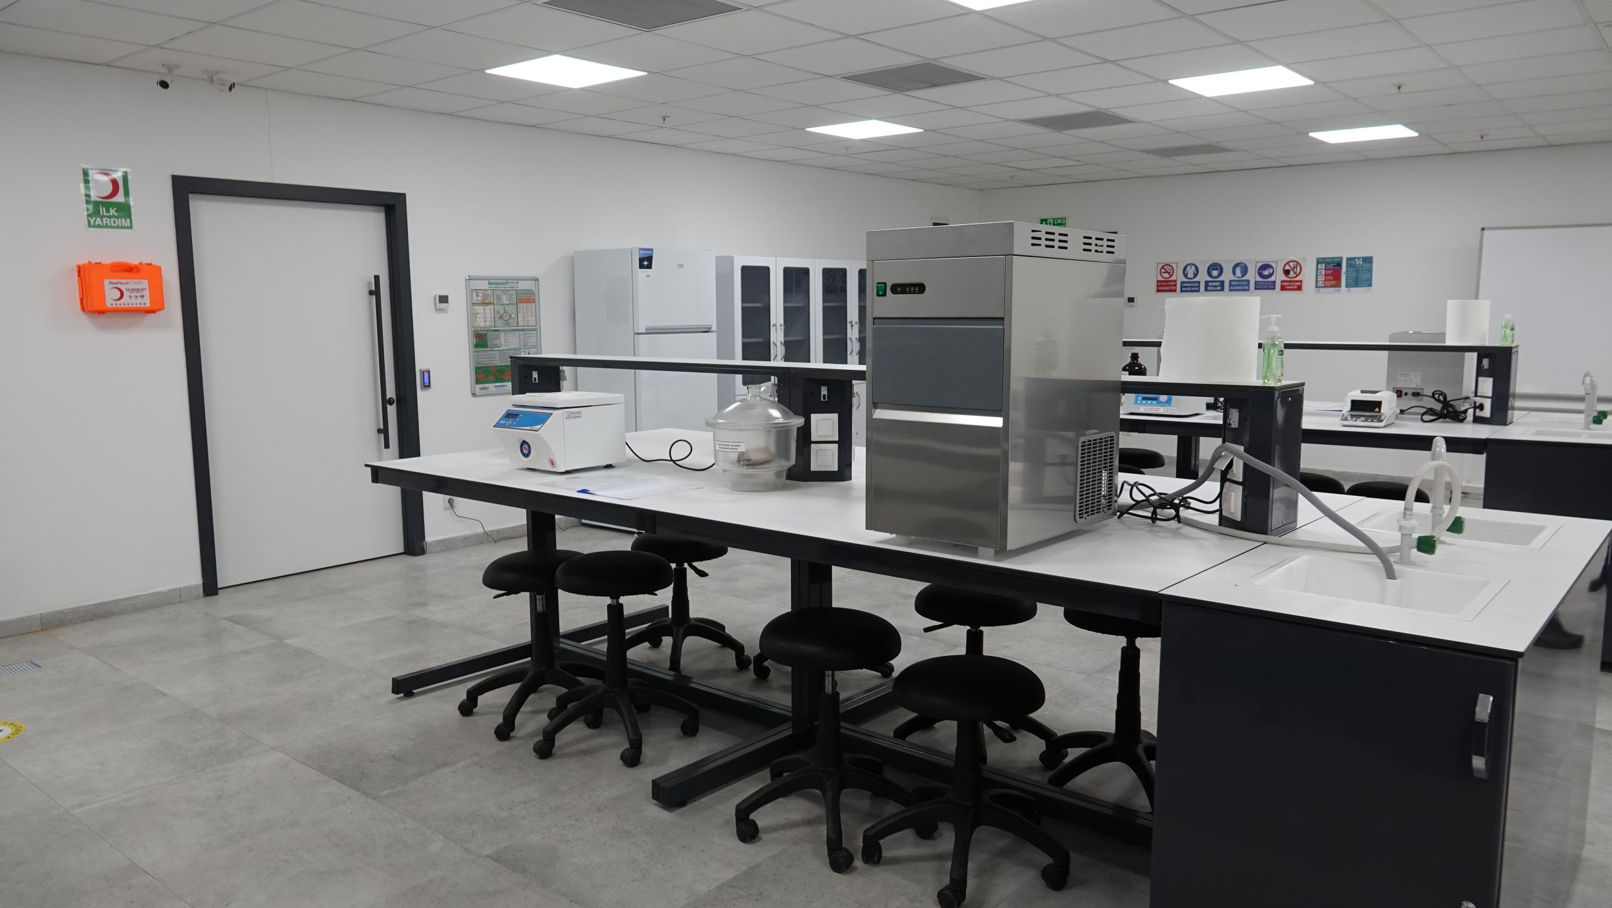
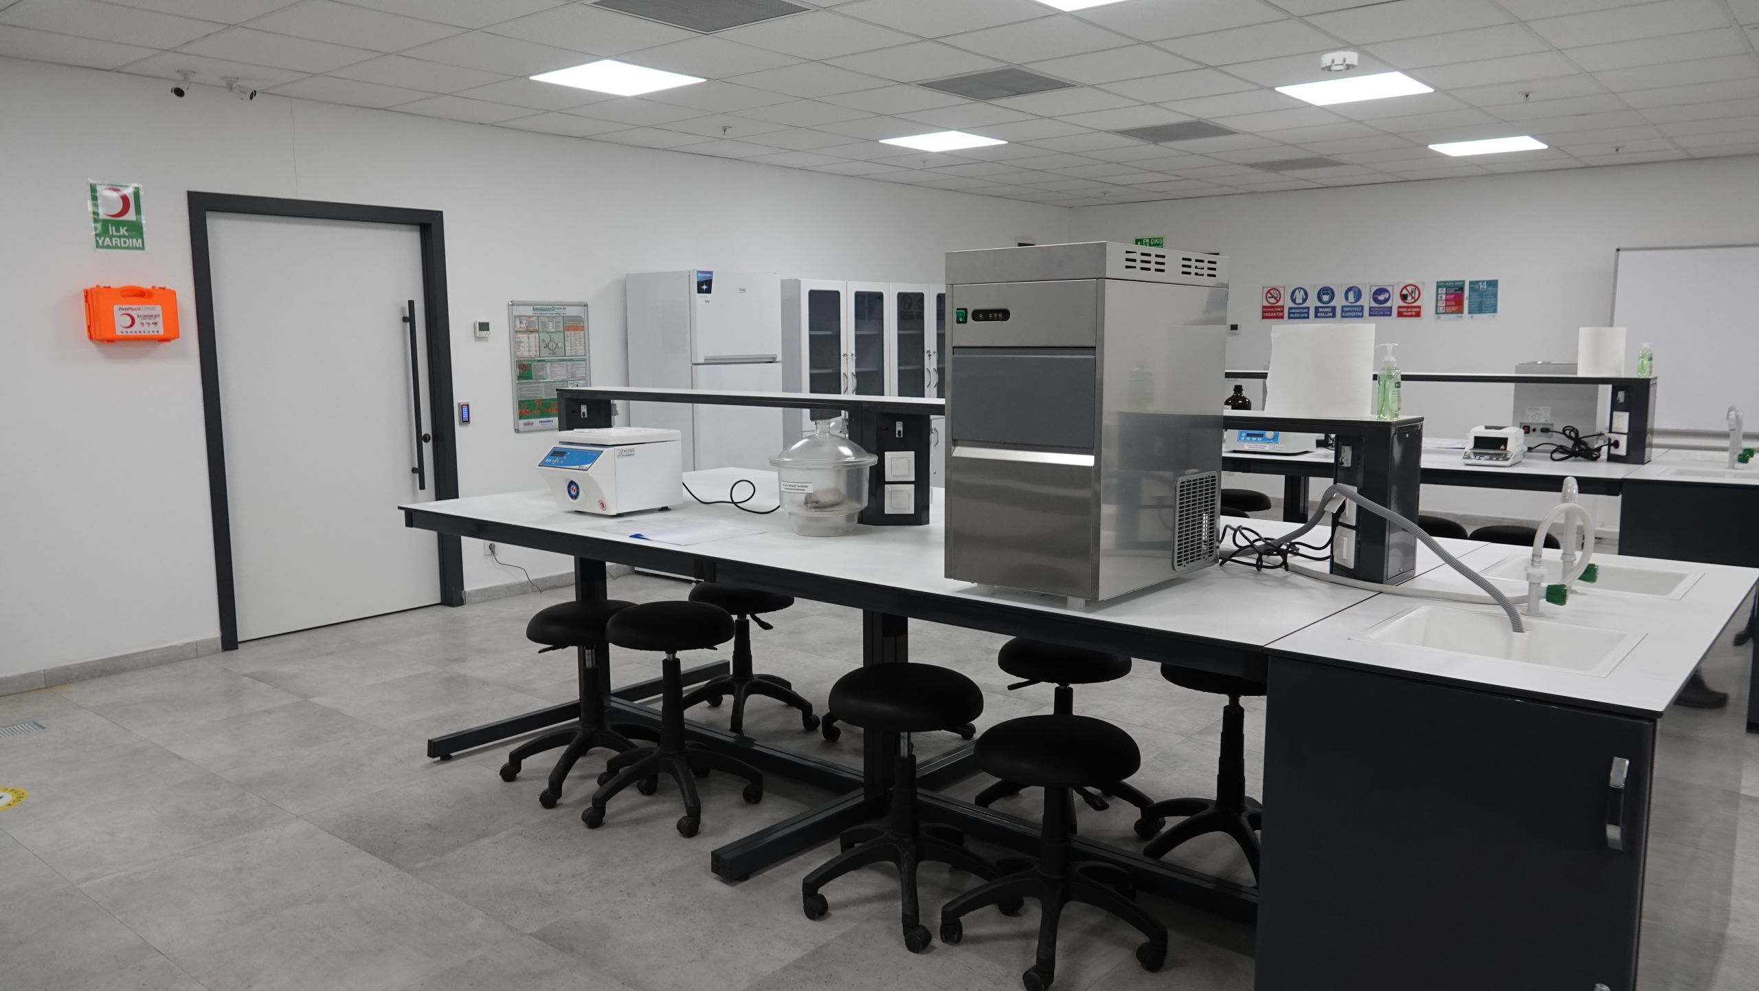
+ smoke detector [1320,51,1358,73]
